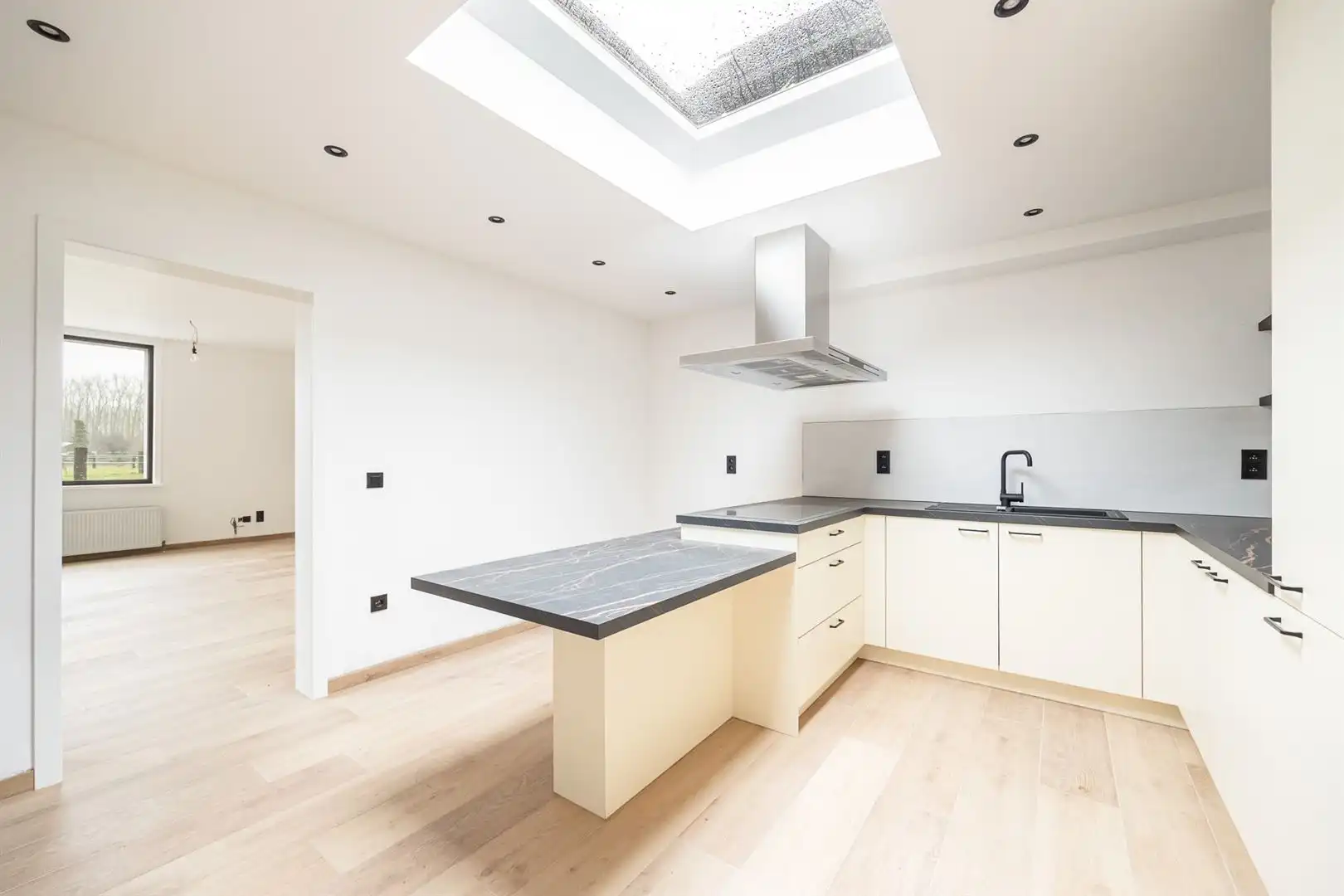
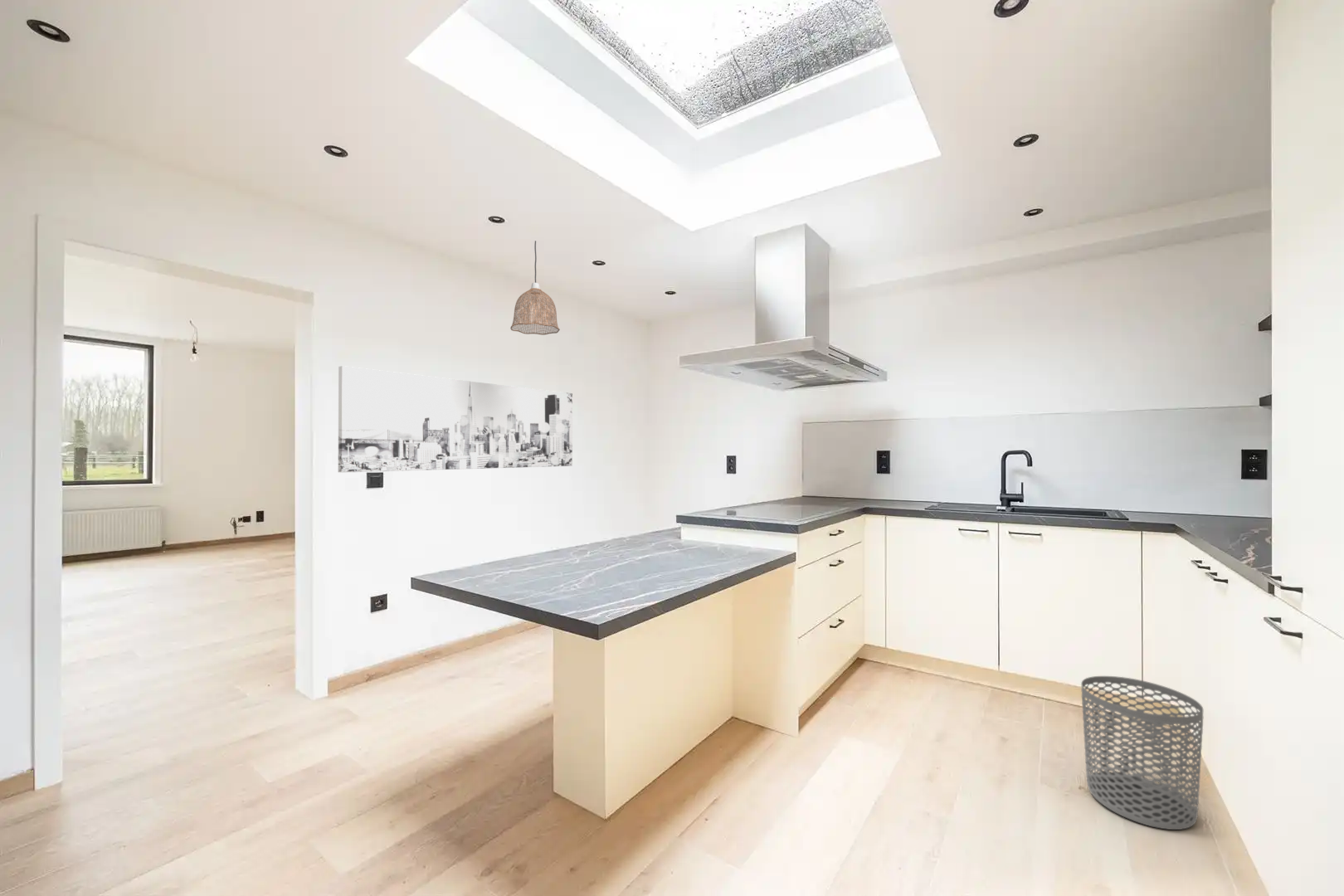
+ wall art [338,365,573,473]
+ pendant lamp [509,240,561,336]
+ waste bin [1080,675,1204,830]
